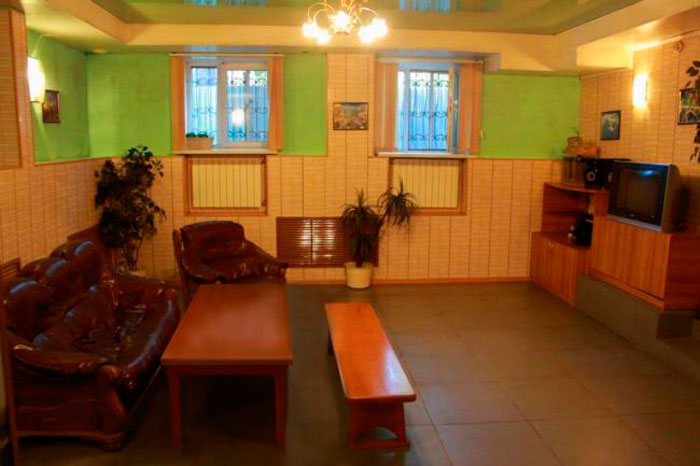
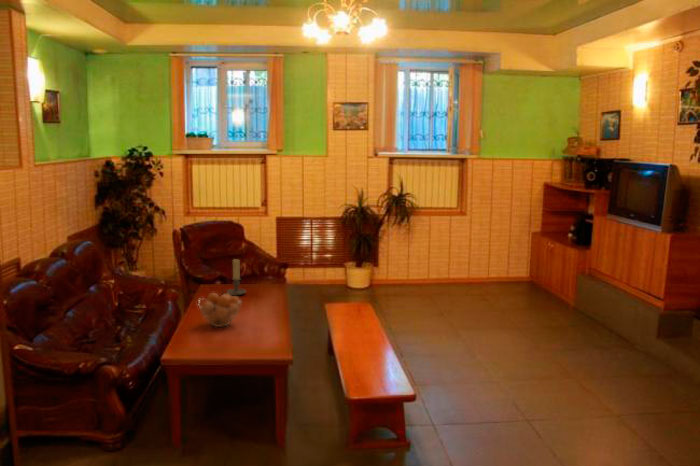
+ fruit basket [197,292,243,328]
+ candle holder [222,259,247,296]
